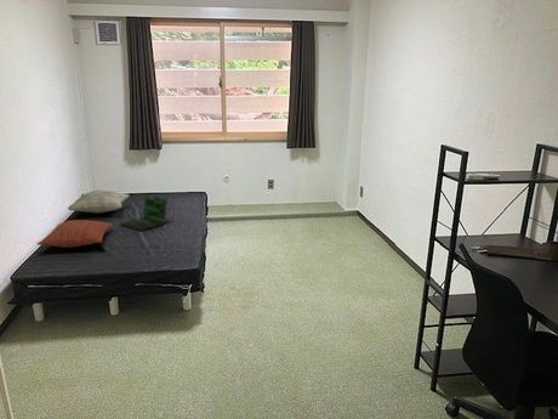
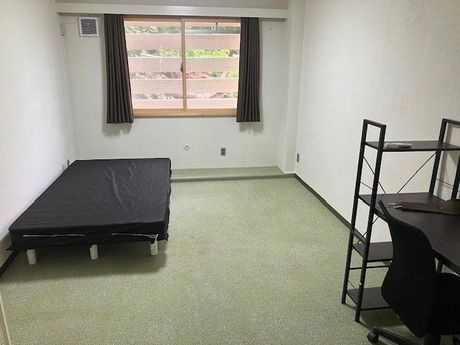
- laptop [120,194,173,232]
- decorative pillow [67,188,130,214]
- pillow [36,219,114,249]
